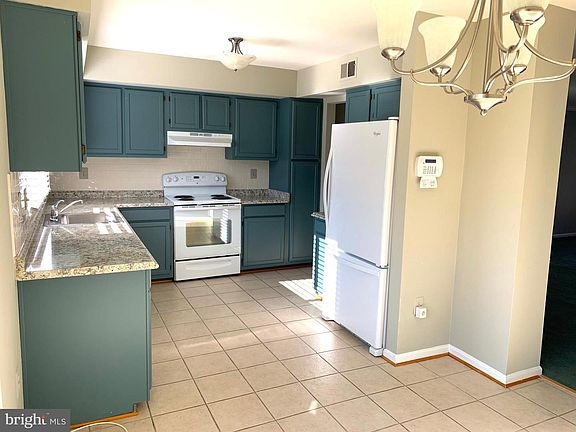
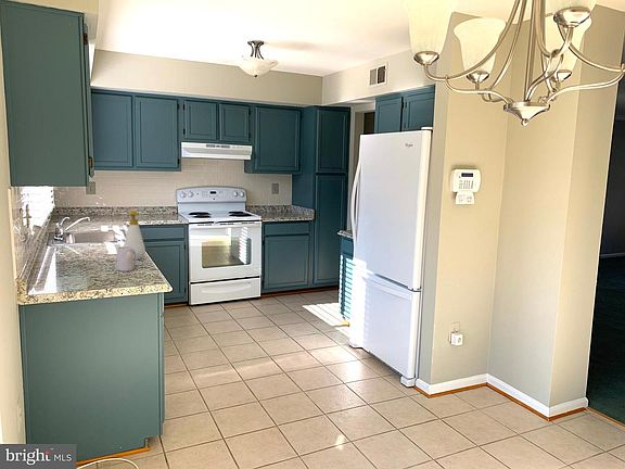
+ soap bottle [123,210,146,261]
+ mug [116,245,138,272]
